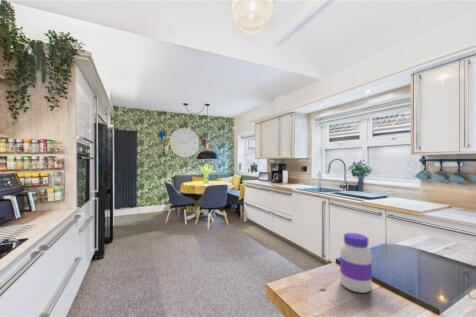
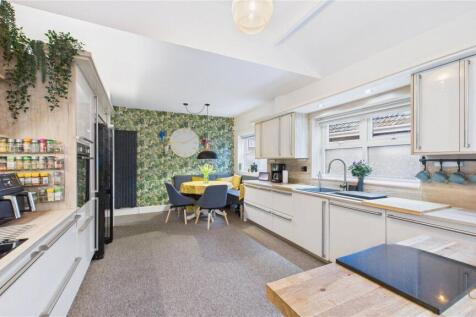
- jar [339,232,373,294]
